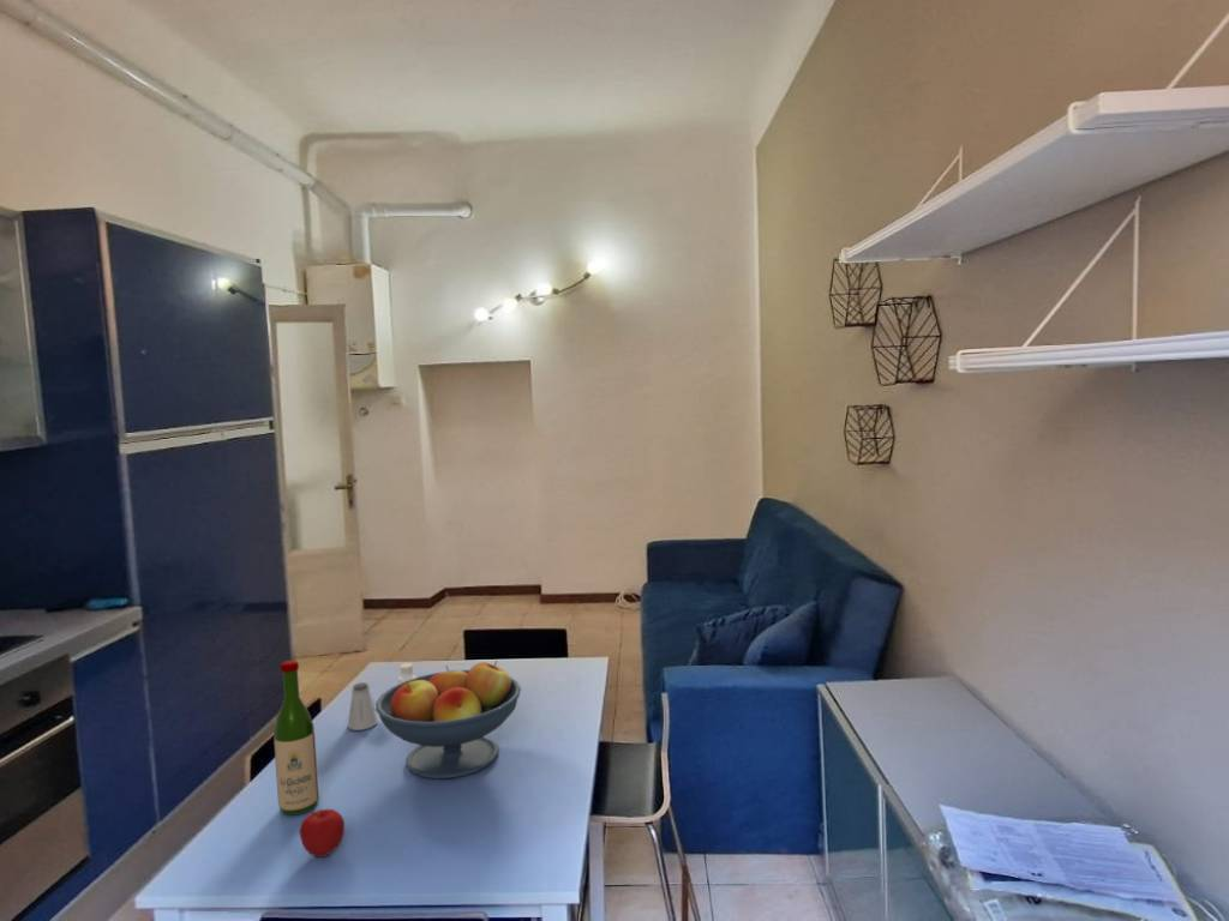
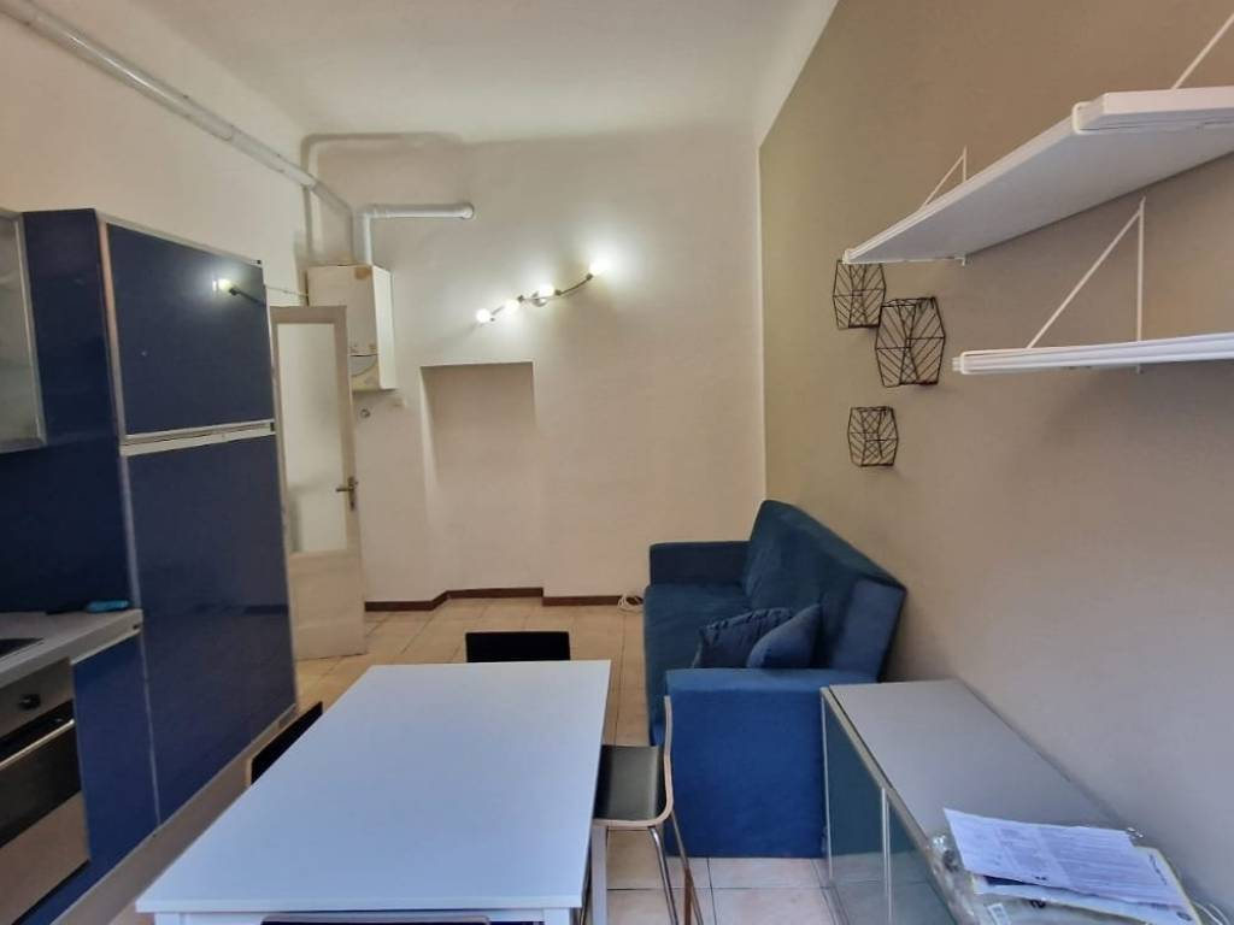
- pepper shaker [396,662,418,685]
- saltshaker [346,681,379,732]
- apple [298,808,346,859]
- wine bottle [272,660,320,817]
- fruit bowl [374,660,522,779]
